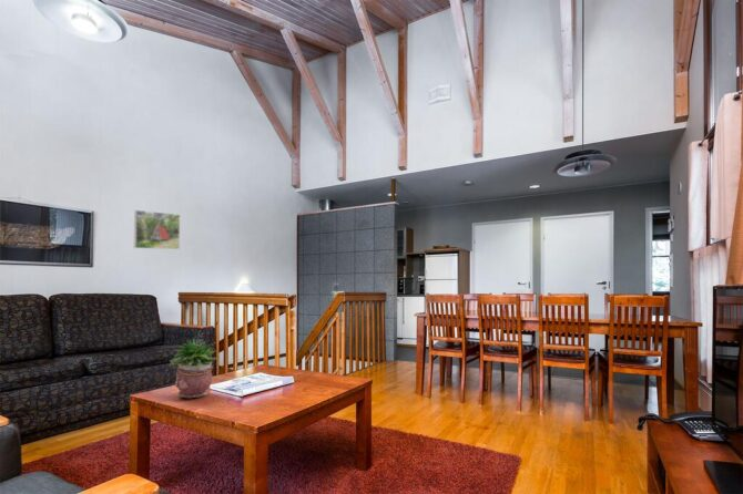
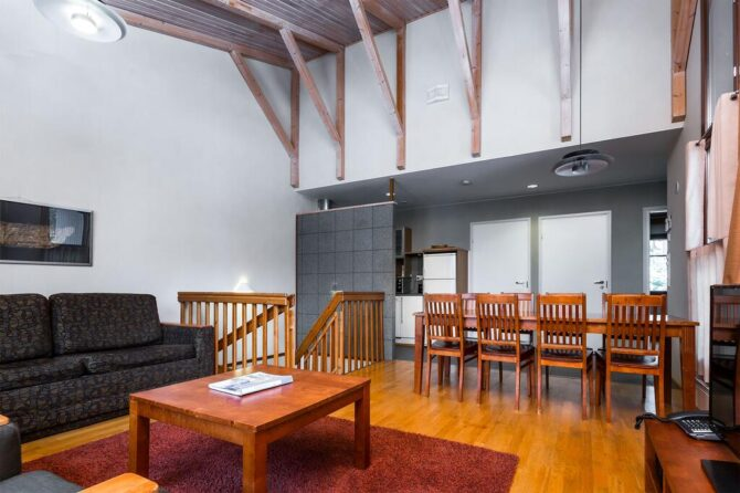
- potted plant [169,335,221,399]
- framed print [133,209,181,250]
